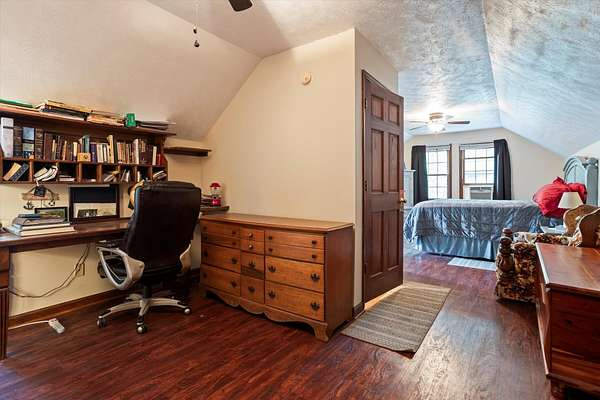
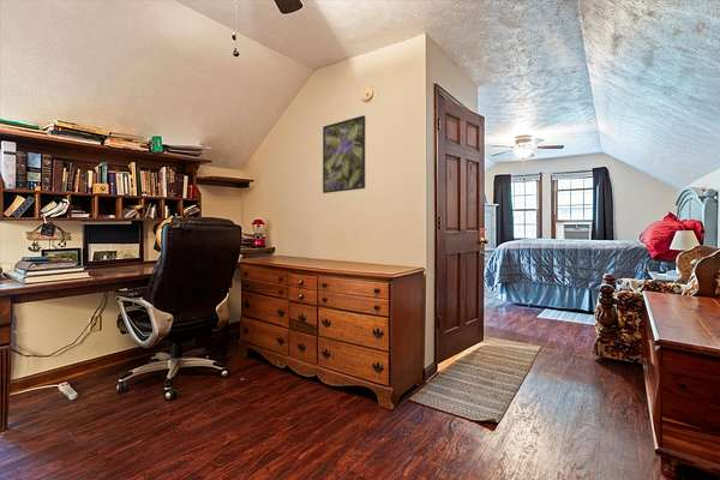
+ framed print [322,114,366,194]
